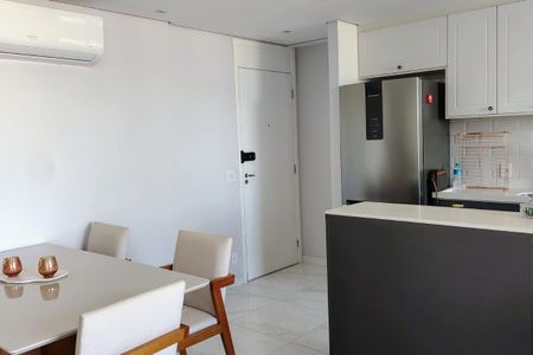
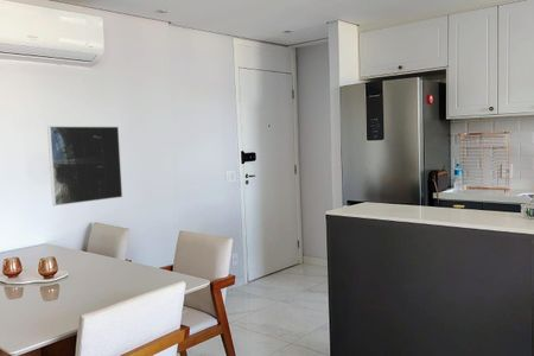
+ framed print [46,125,123,206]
